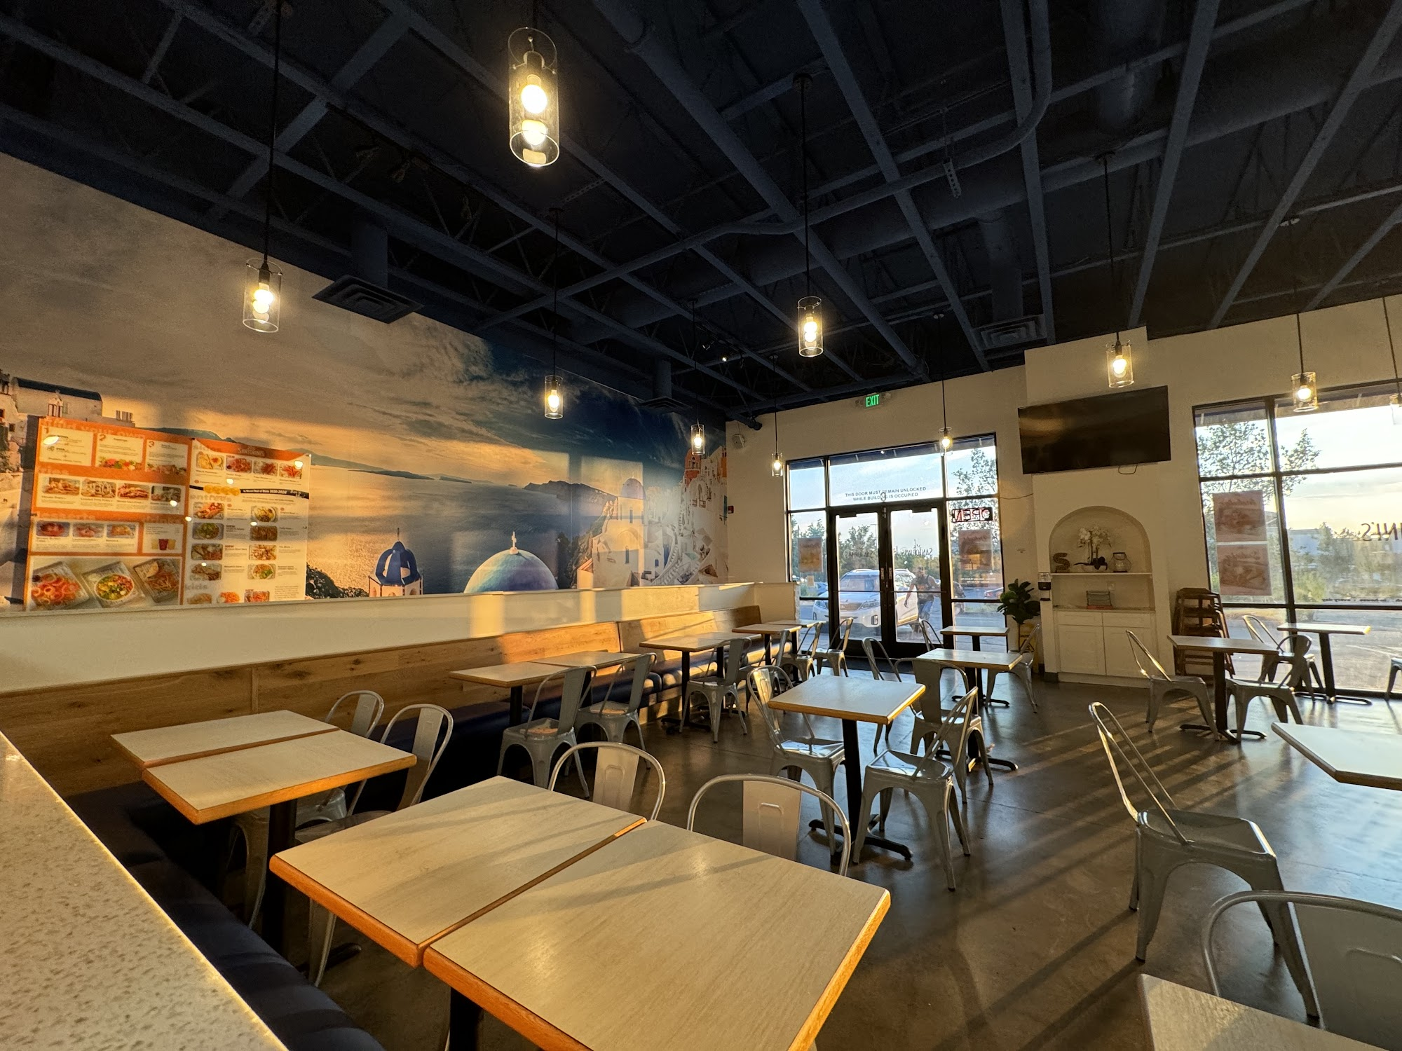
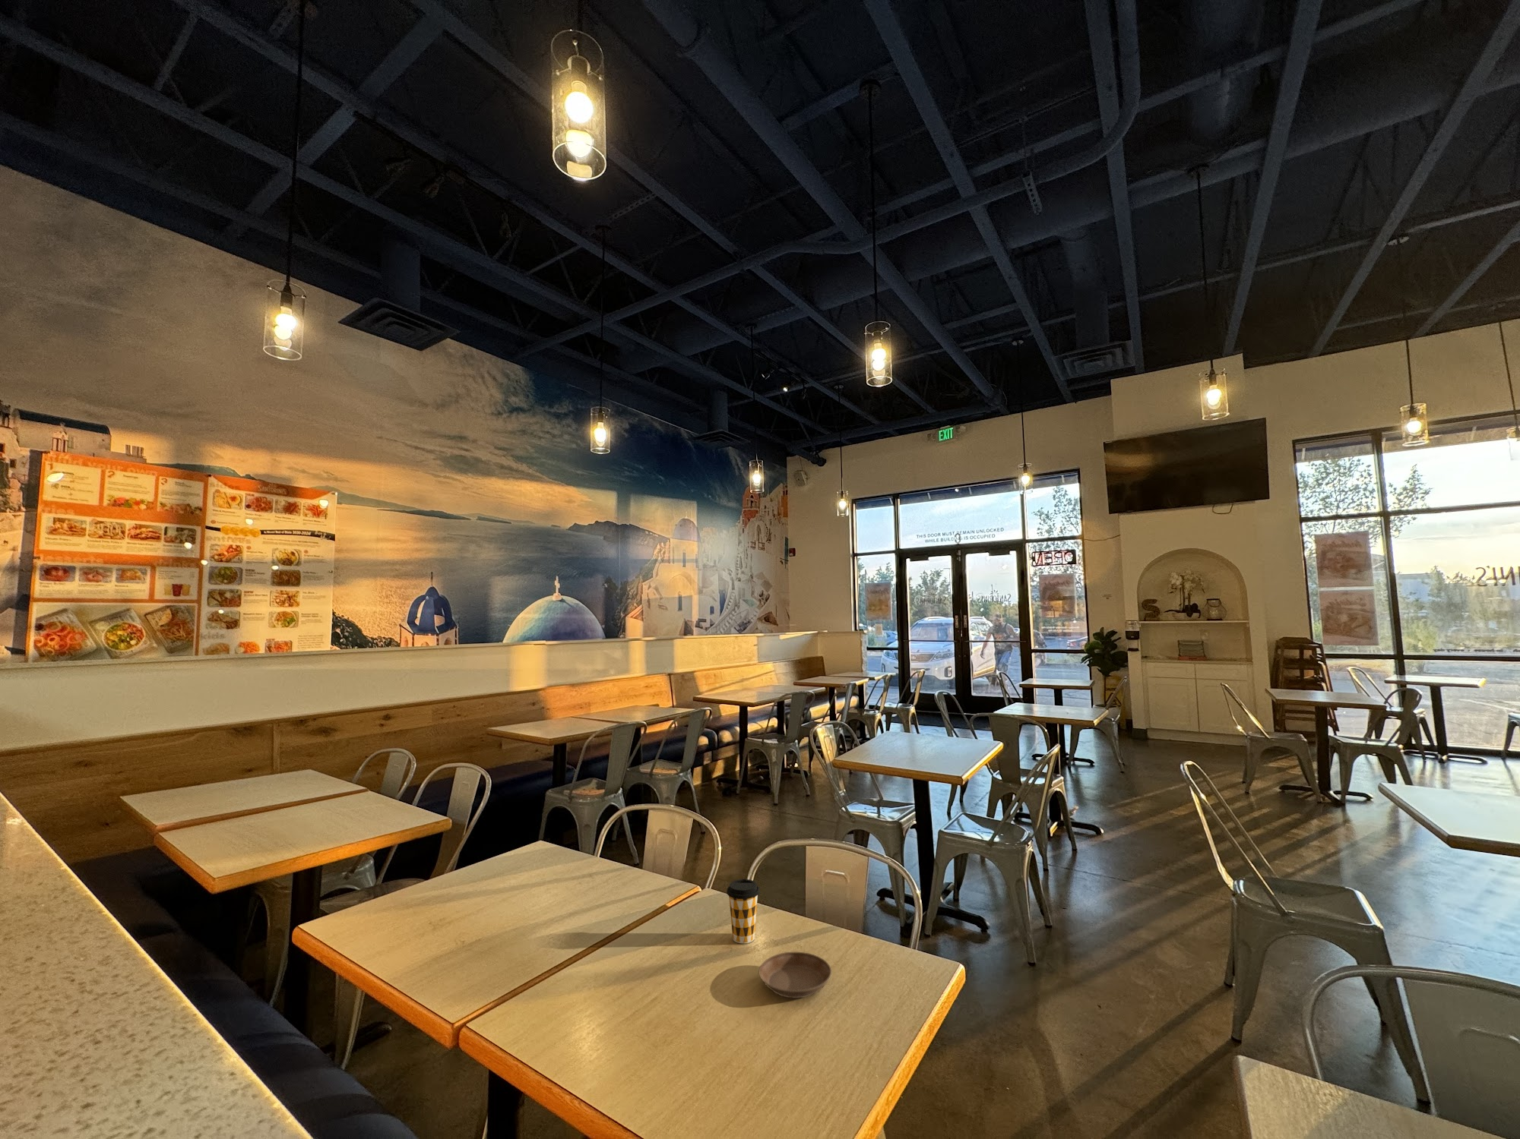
+ saucer [759,951,832,999]
+ coffee cup [725,878,761,944]
